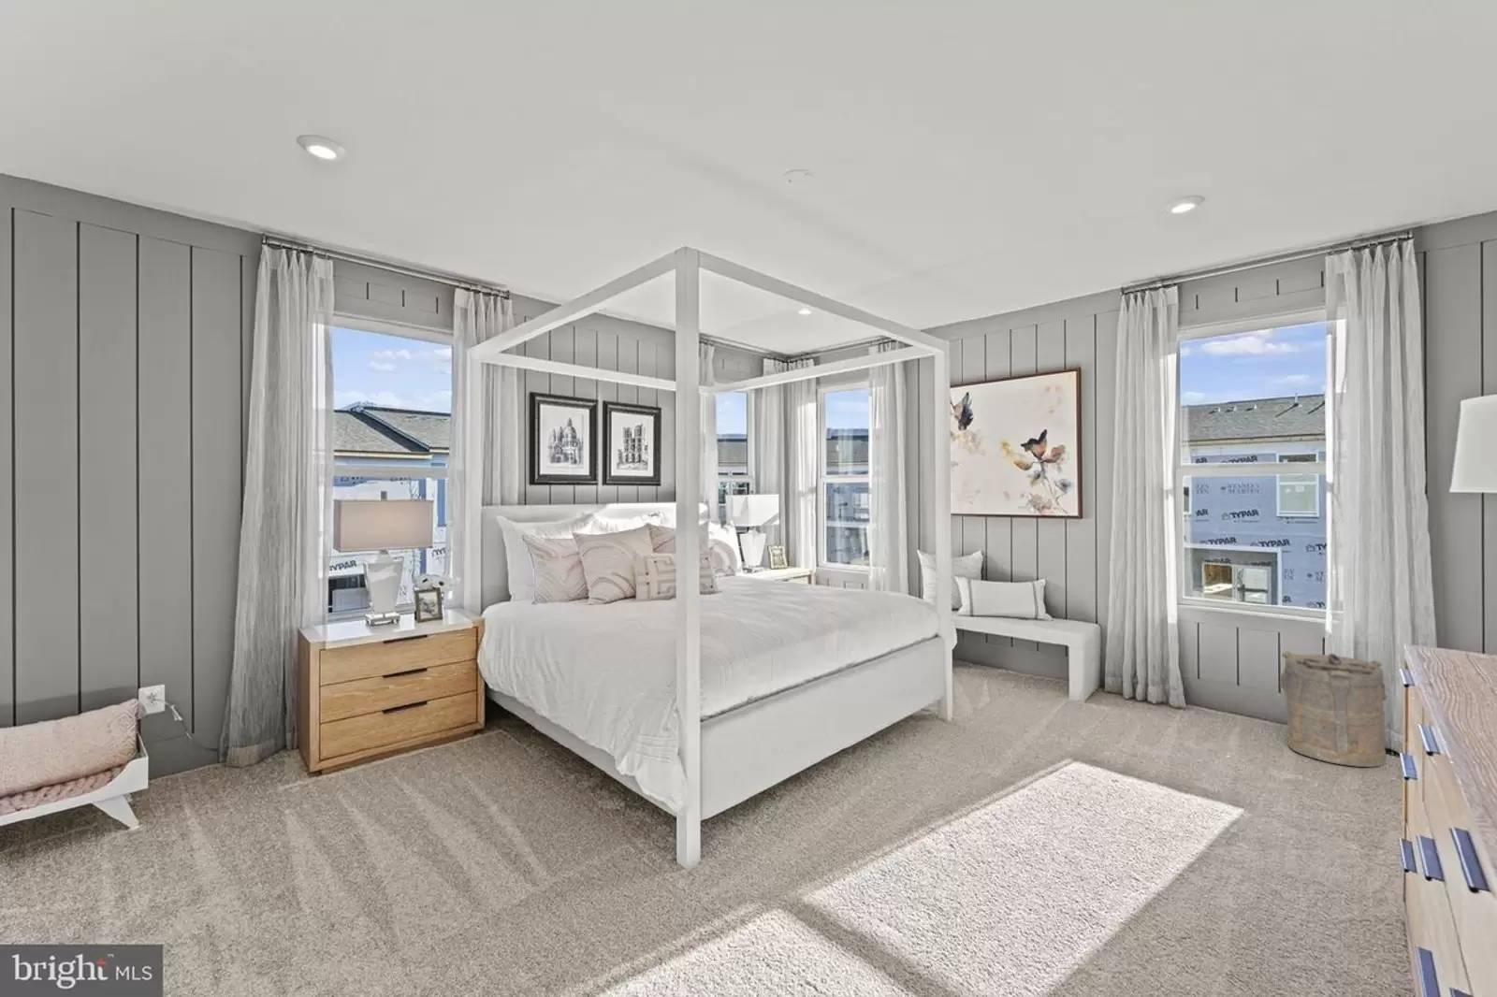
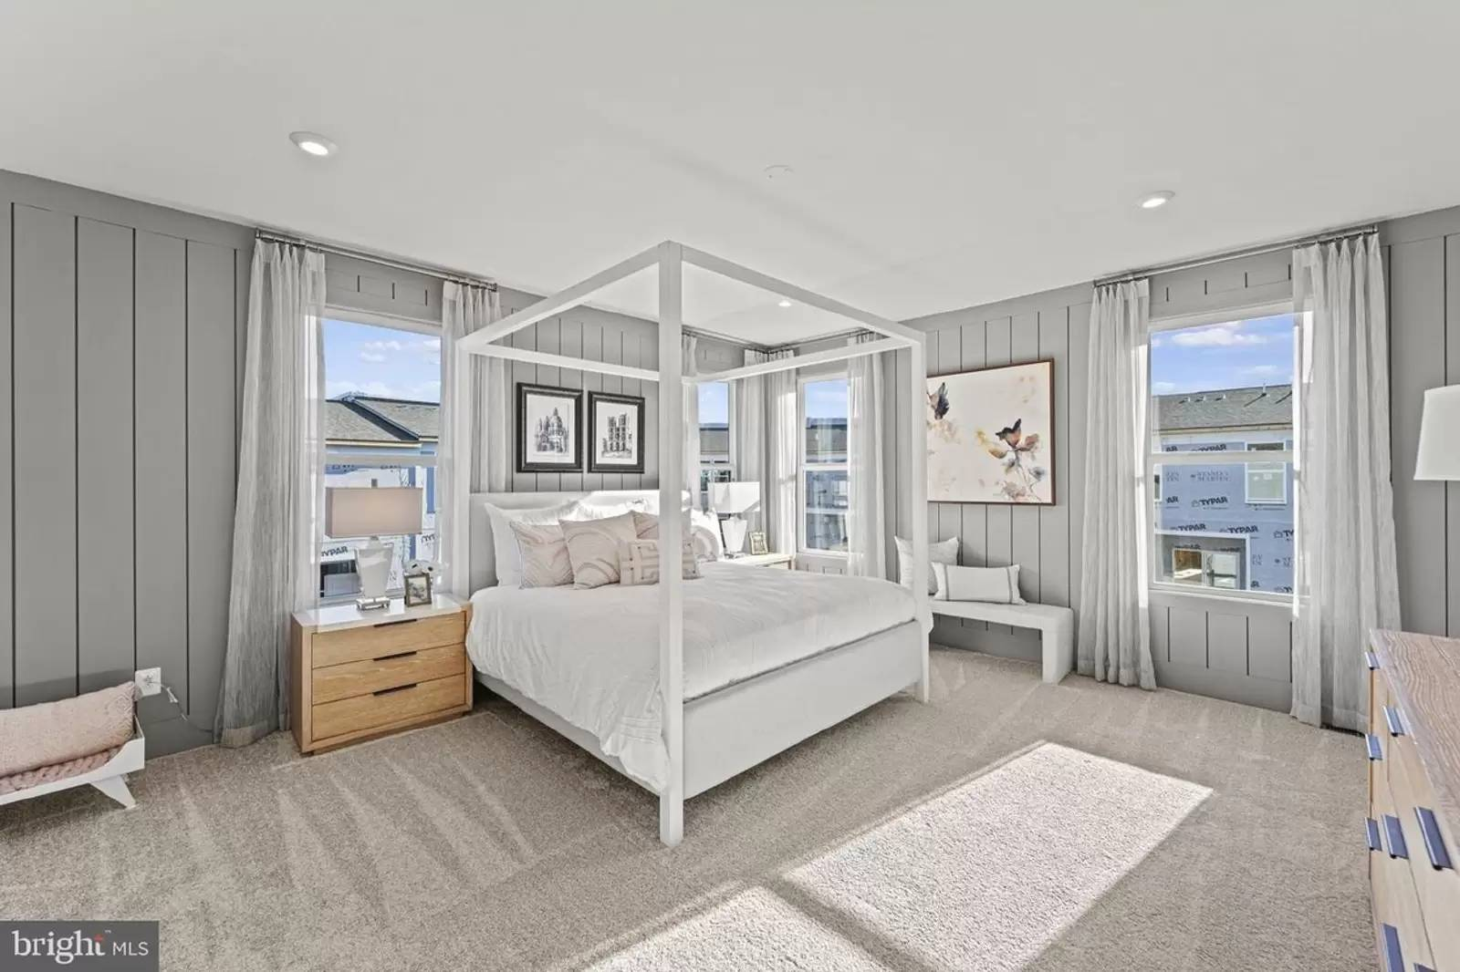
- laundry hamper [1279,650,1390,768]
